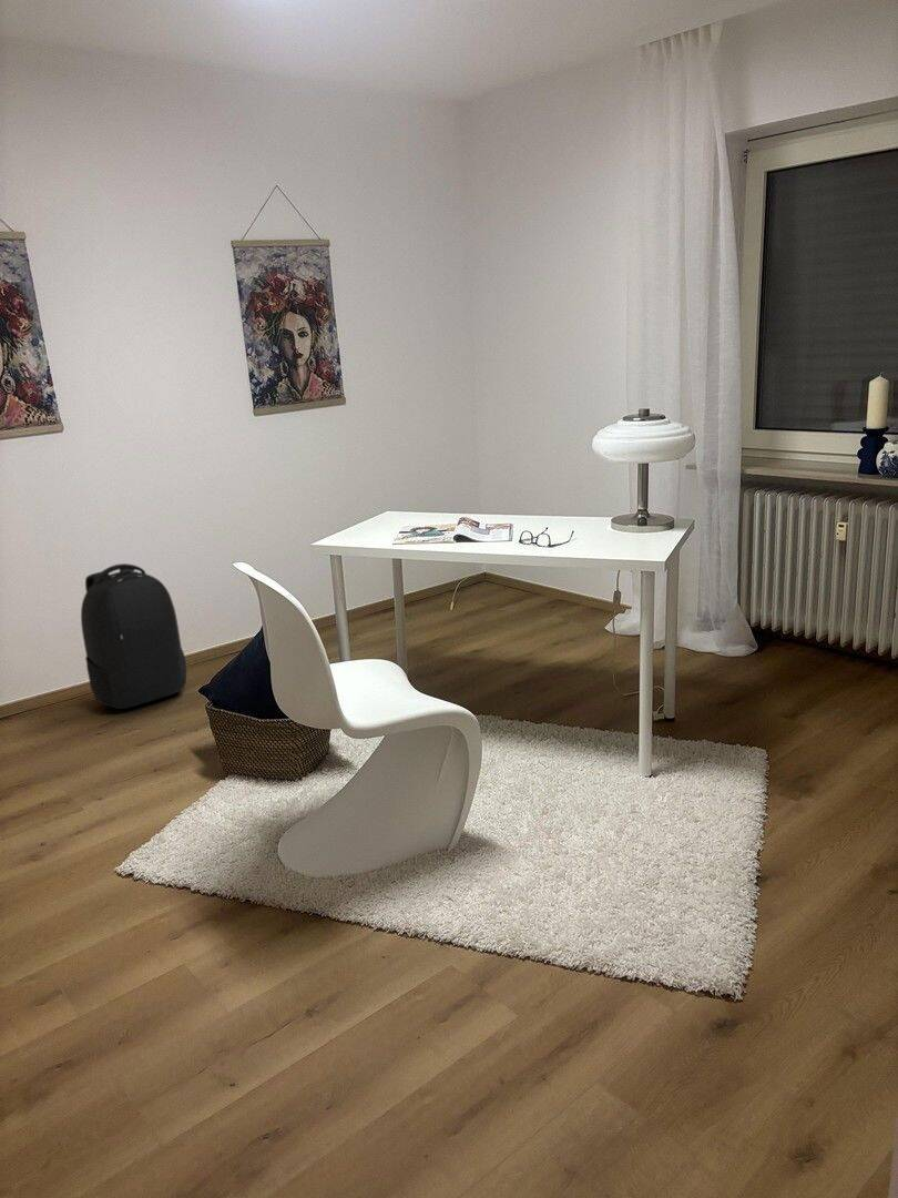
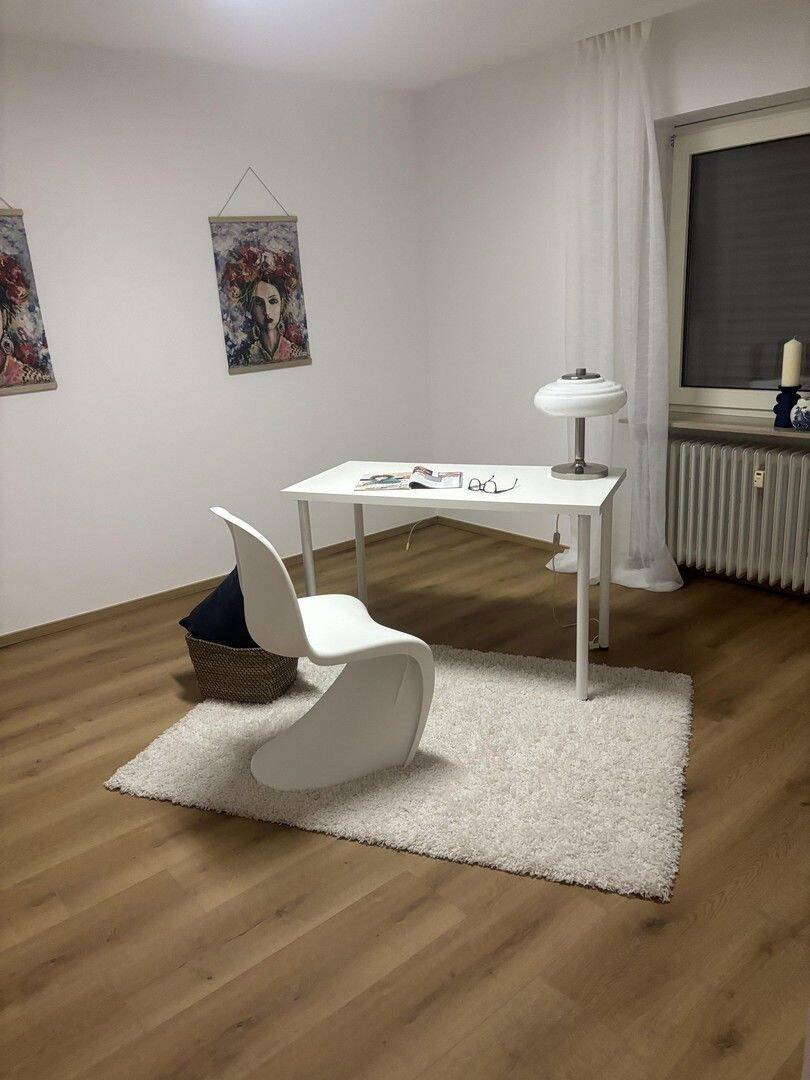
- backpack [80,562,187,710]
